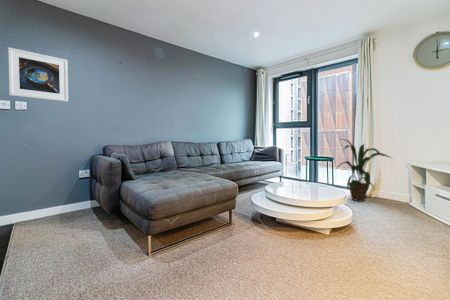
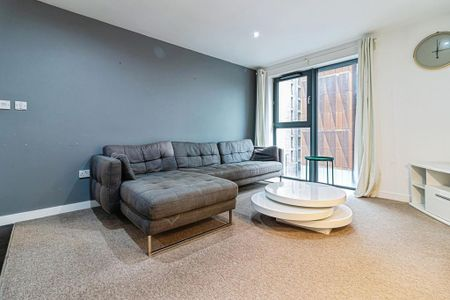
- house plant [334,138,393,203]
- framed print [7,47,69,103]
